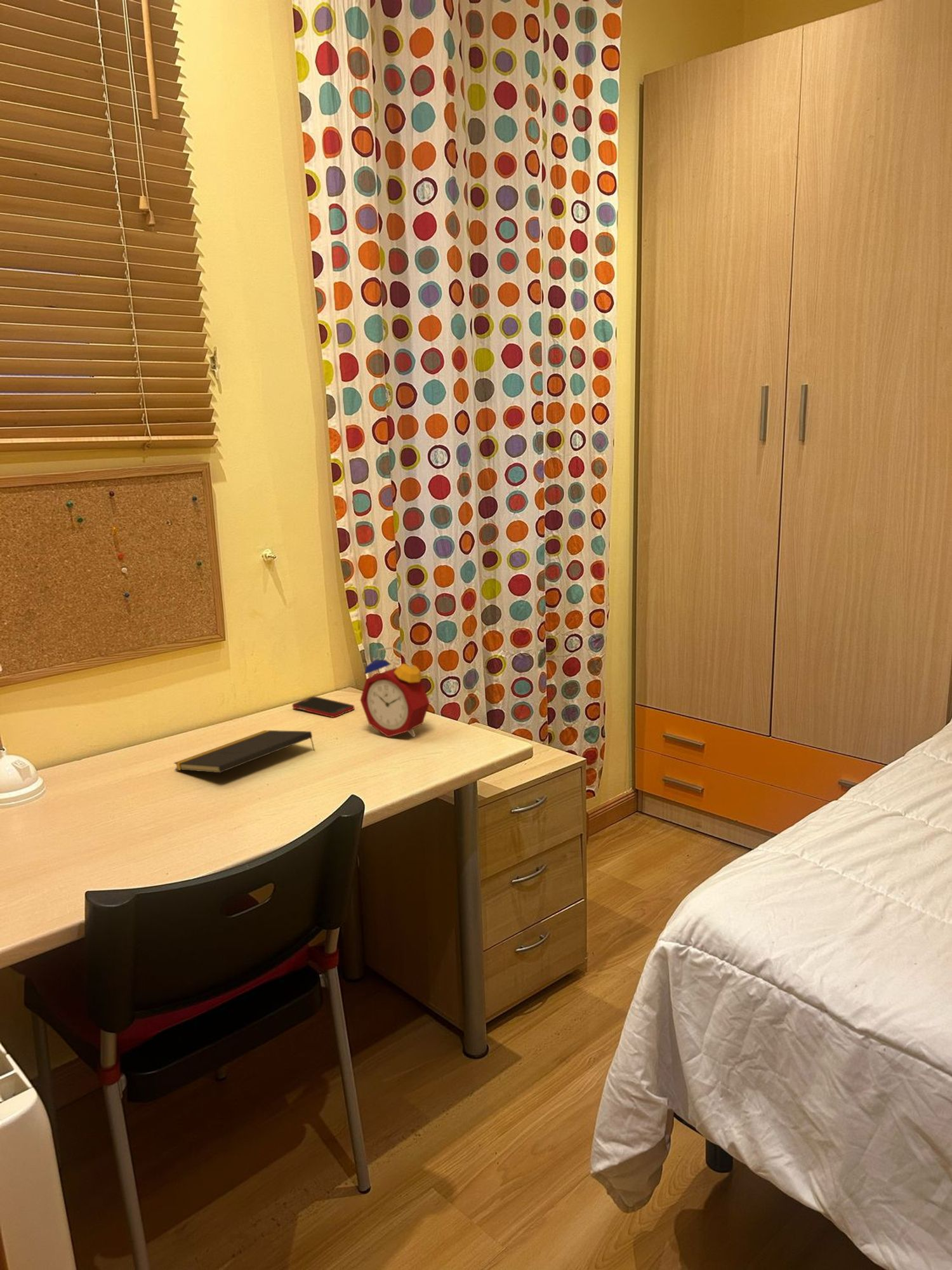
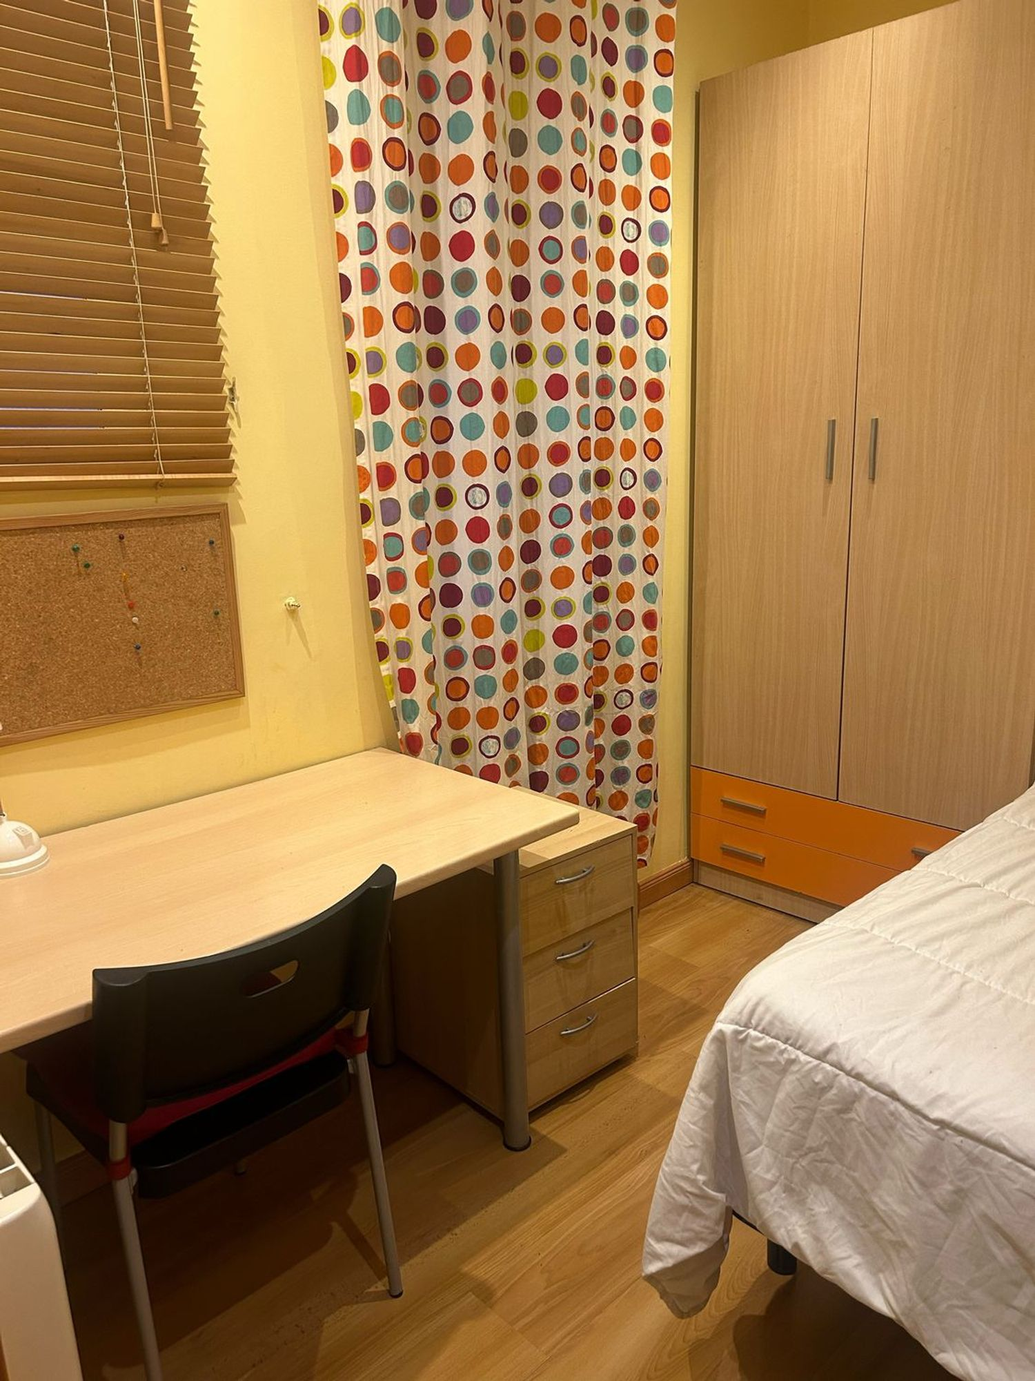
- cell phone [291,696,355,718]
- notepad [173,730,316,773]
- alarm clock [359,646,430,738]
